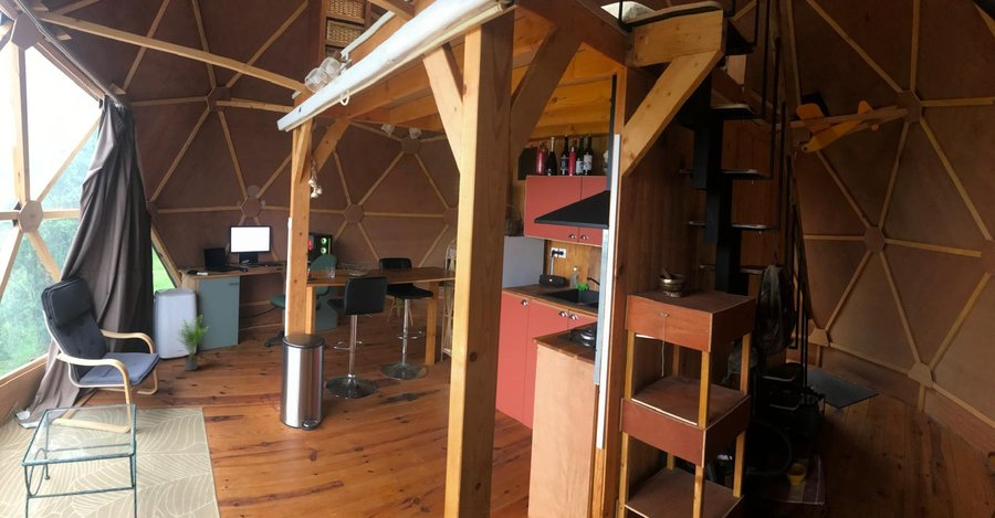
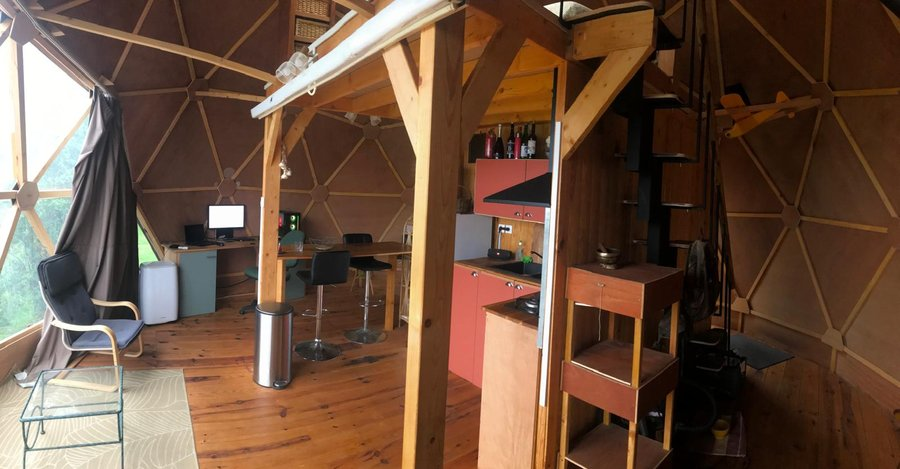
- potted plant [174,316,210,372]
